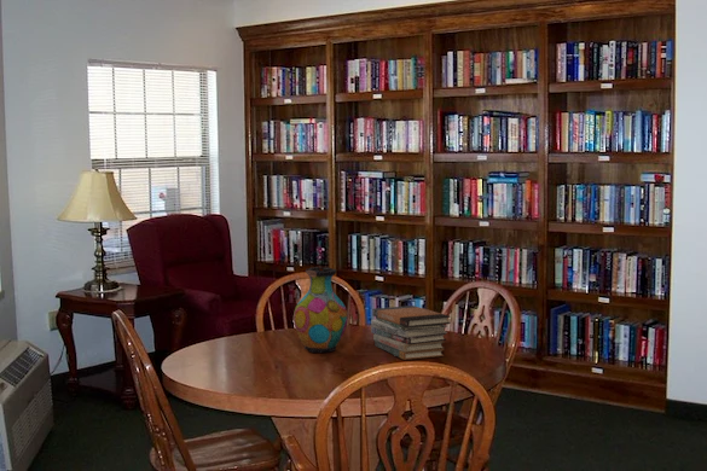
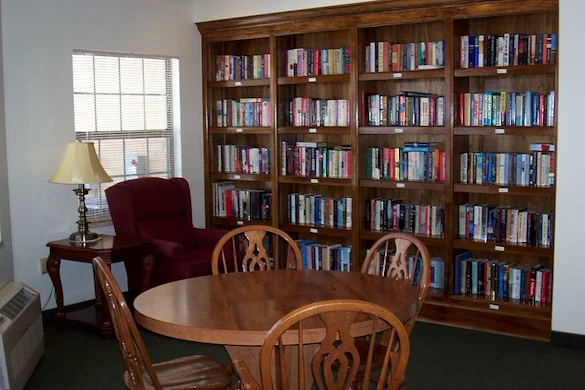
- book stack [370,304,452,361]
- vase [292,266,349,354]
